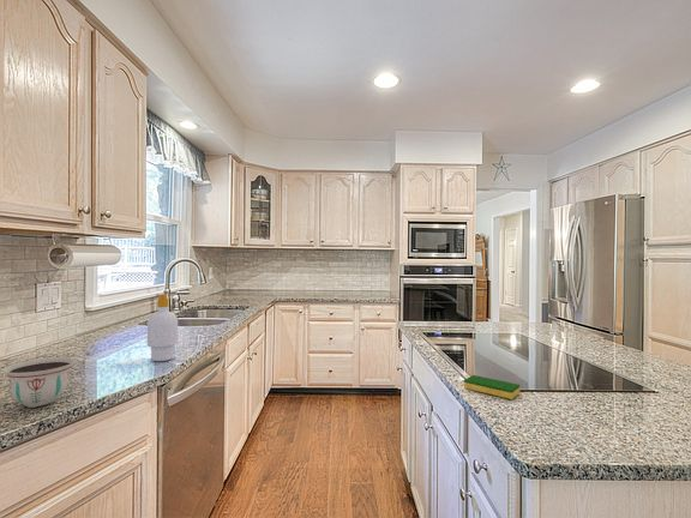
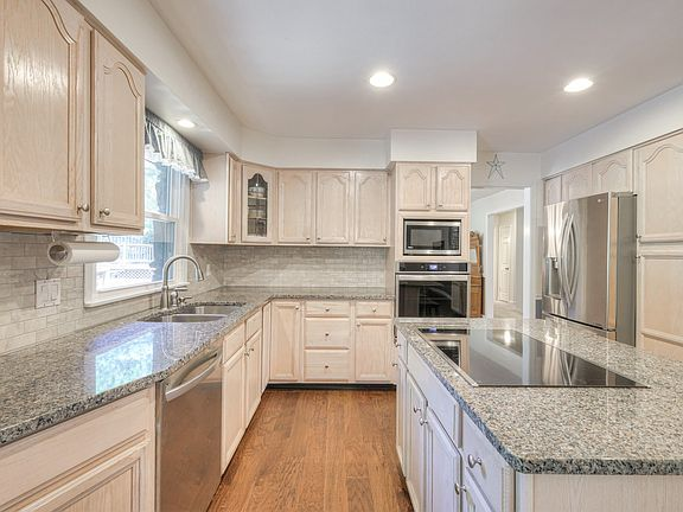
- bowl [1,356,77,409]
- dish sponge [463,374,521,400]
- soap bottle [146,293,179,362]
